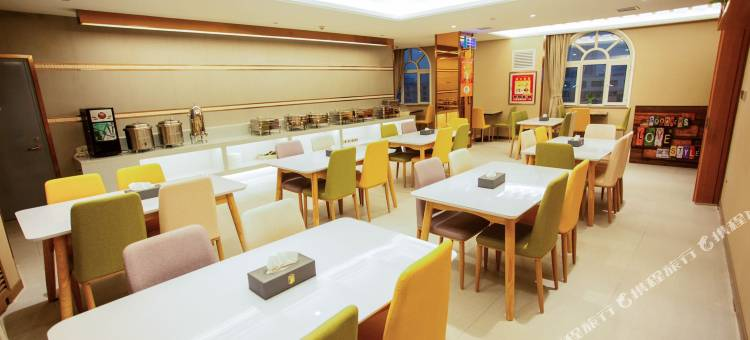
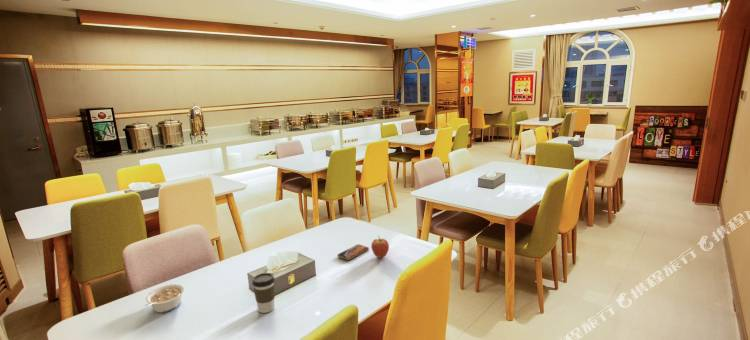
+ fruit [370,235,390,259]
+ legume [144,283,186,314]
+ smartphone [336,243,370,261]
+ coffee cup [251,272,276,314]
